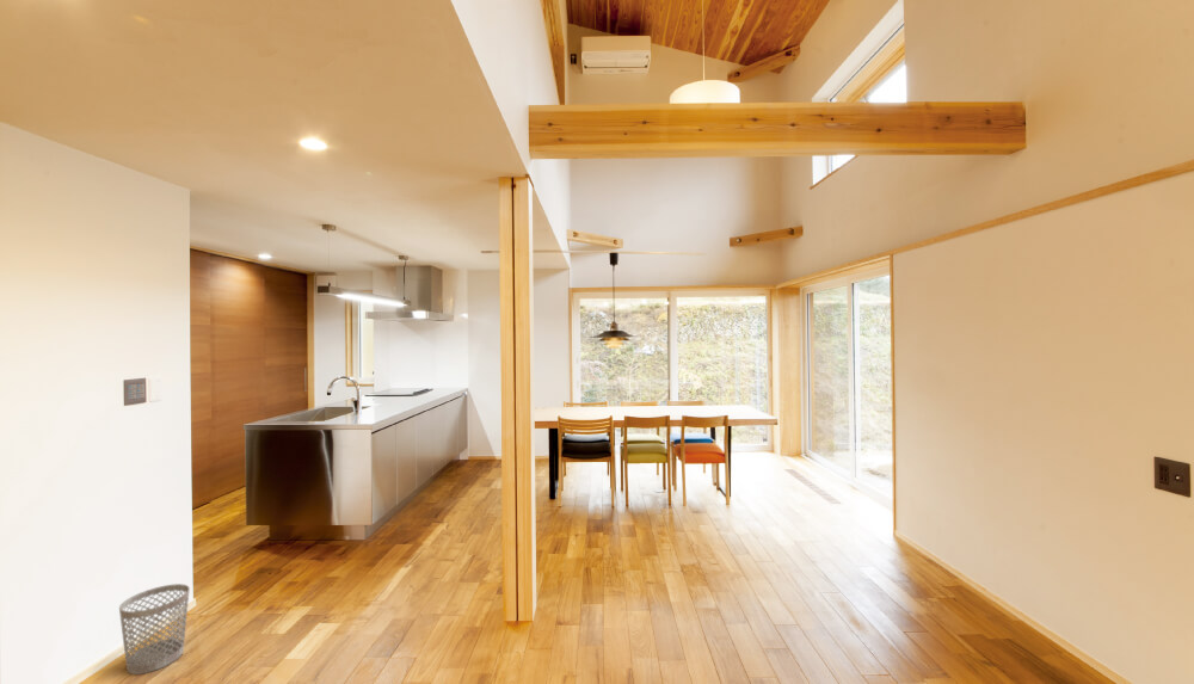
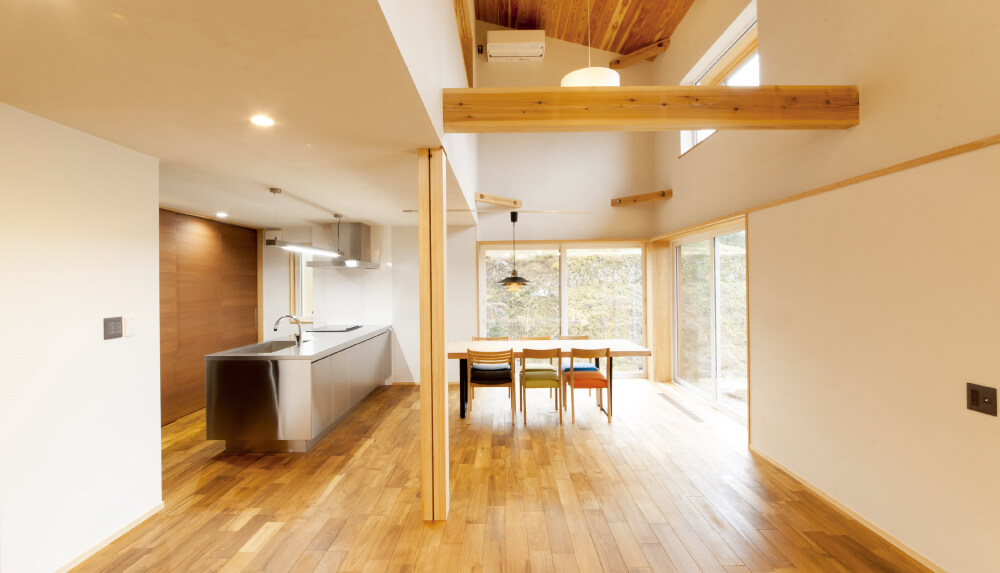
- wastebasket [118,583,191,676]
